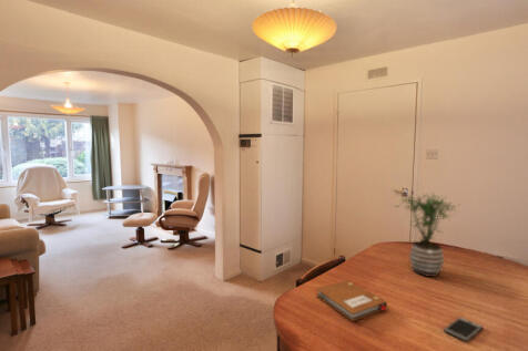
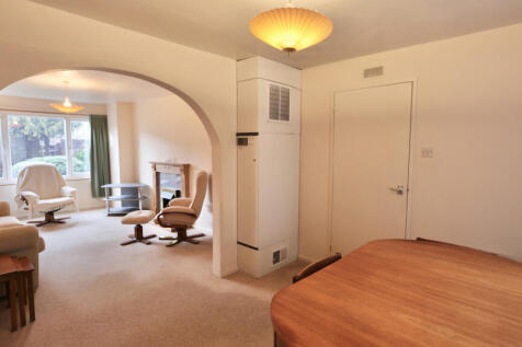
- smartphone [443,316,484,343]
- notebook [315,279,388,322]
- potted plant [394,192,463,278]
